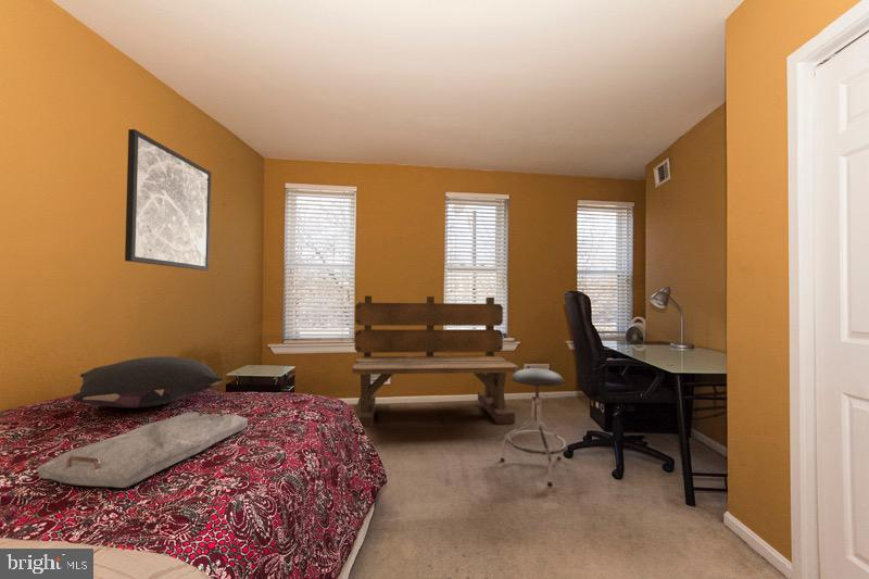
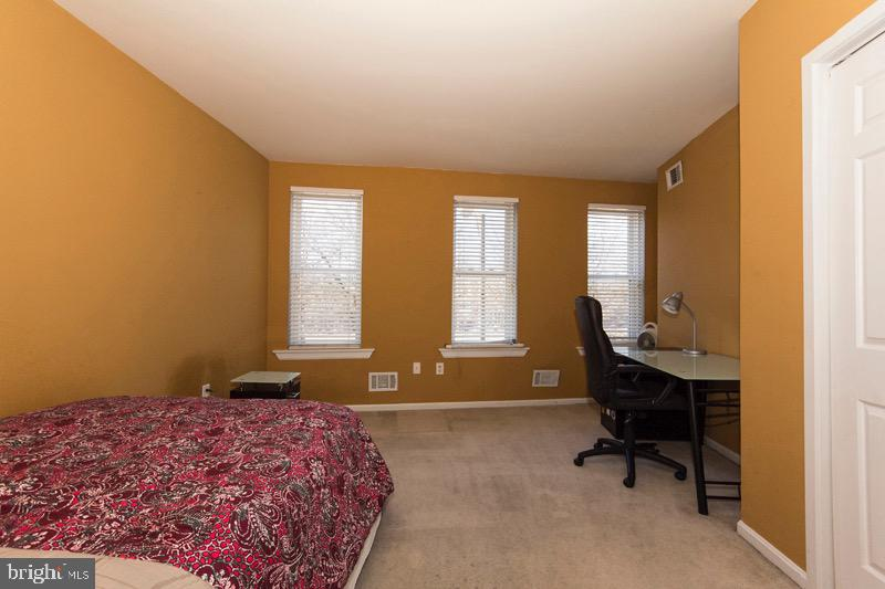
- pillow [71,355,225,410]
- wall art [124,128,212,272]
- serving tray [36,407,249,489]
- bench [351,294,519,429]
- stool [500,367,569,487]
